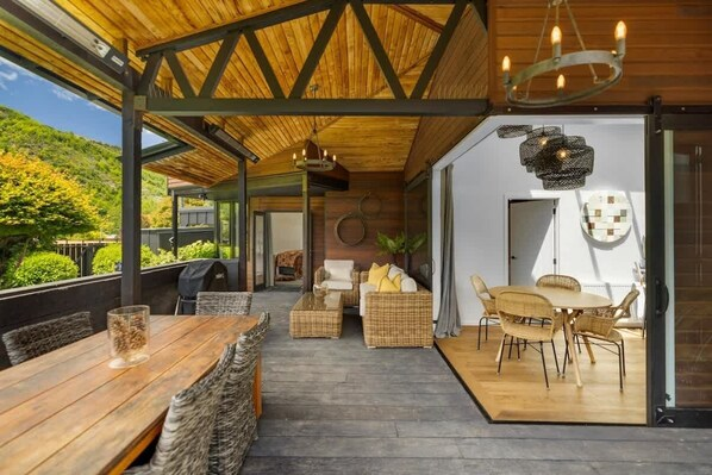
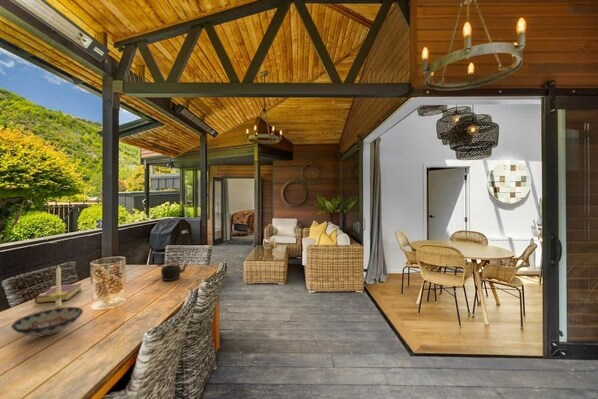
+ bowl [10,306,84,338]
+ teapot [156,261,189,282]
+ candle [49,264,69,309]
+ book [34,282,83,304]
